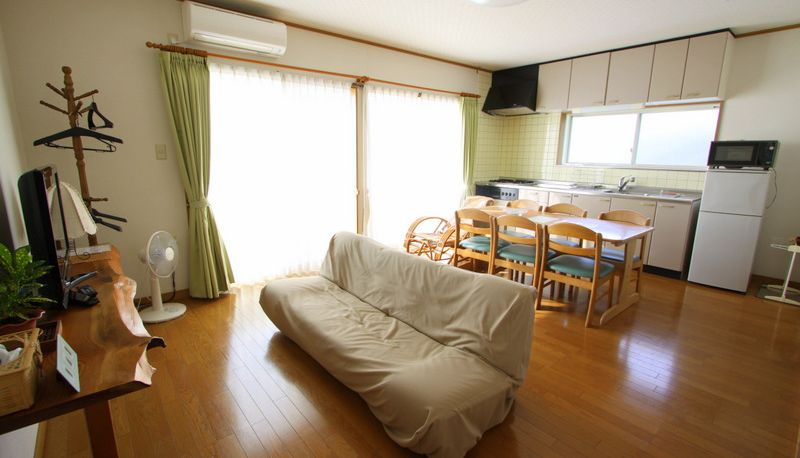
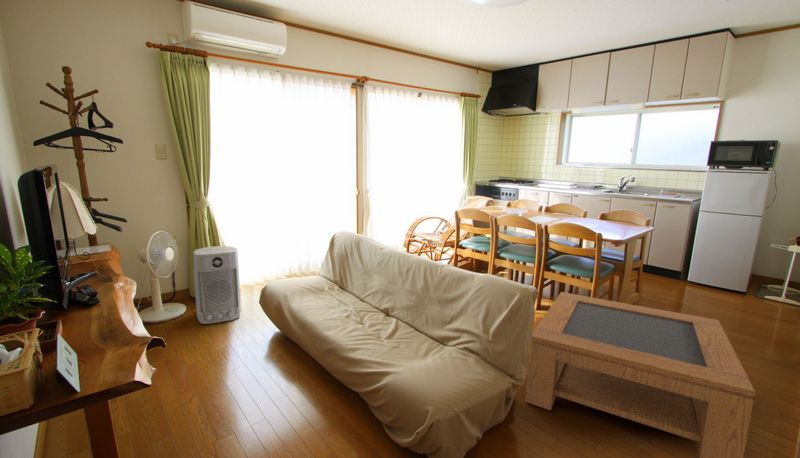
+ air purifier [192,245,242,325]
+ coffee table [524,291,756,458]
